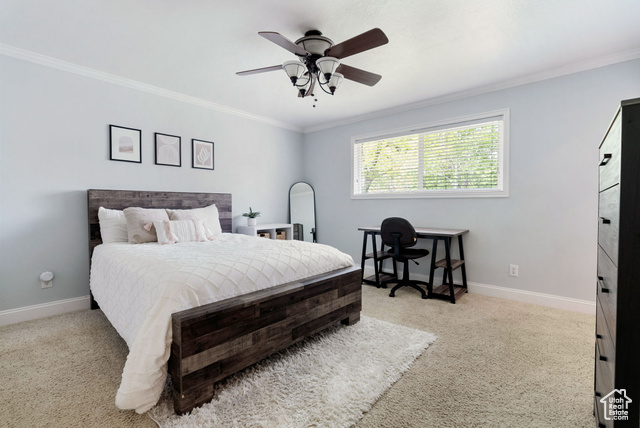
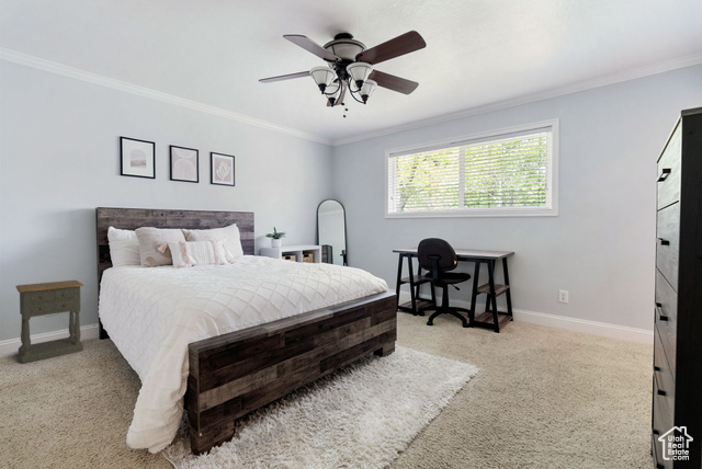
+ nightstand [14,279,84,365]
